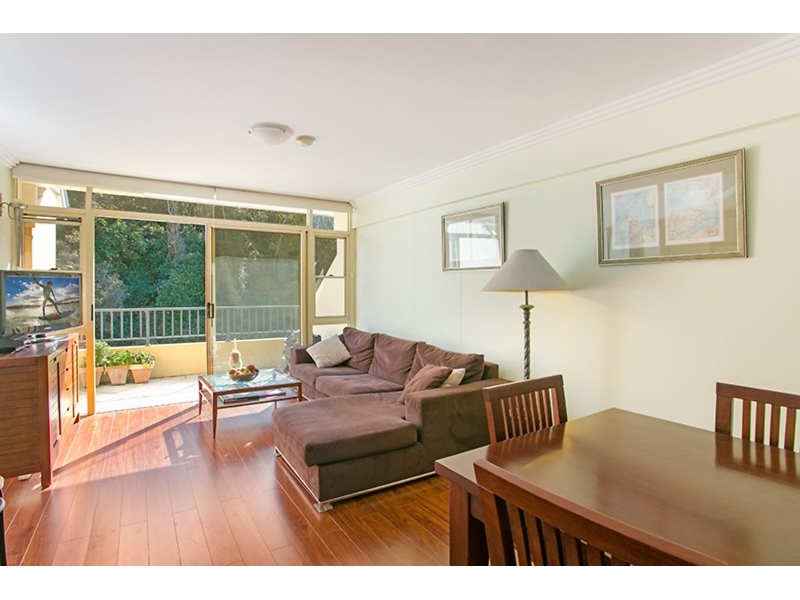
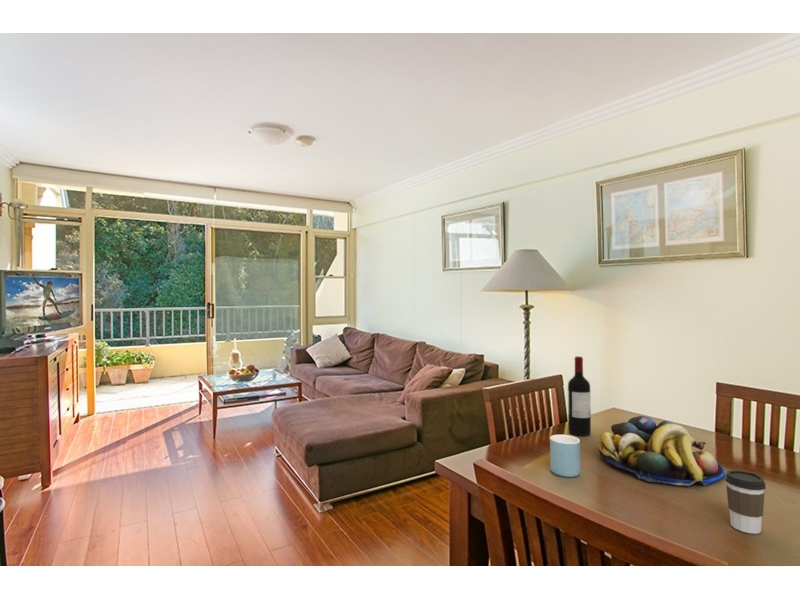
+ wine bottle [567,355,592,437]
+ fruit bowl [597,415,726,487]
+ coffee cup [724,469,767,535]
+ mug [549,434,581,478]
